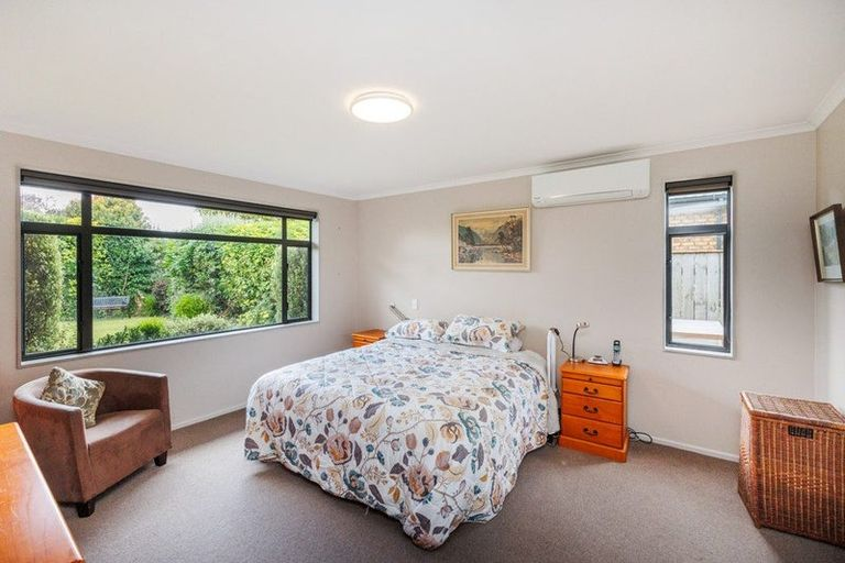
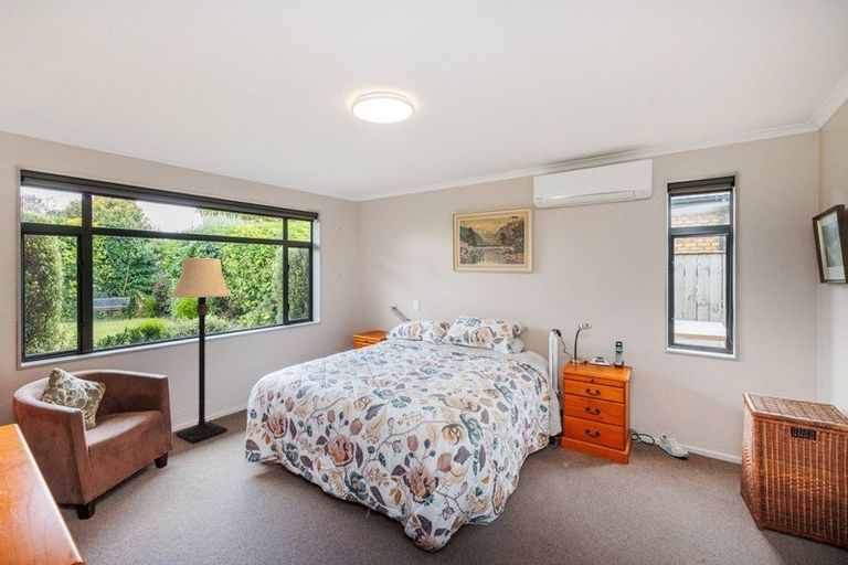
+ sneaker [658,433,689,458]
+ lamp [168,257,234,444]
